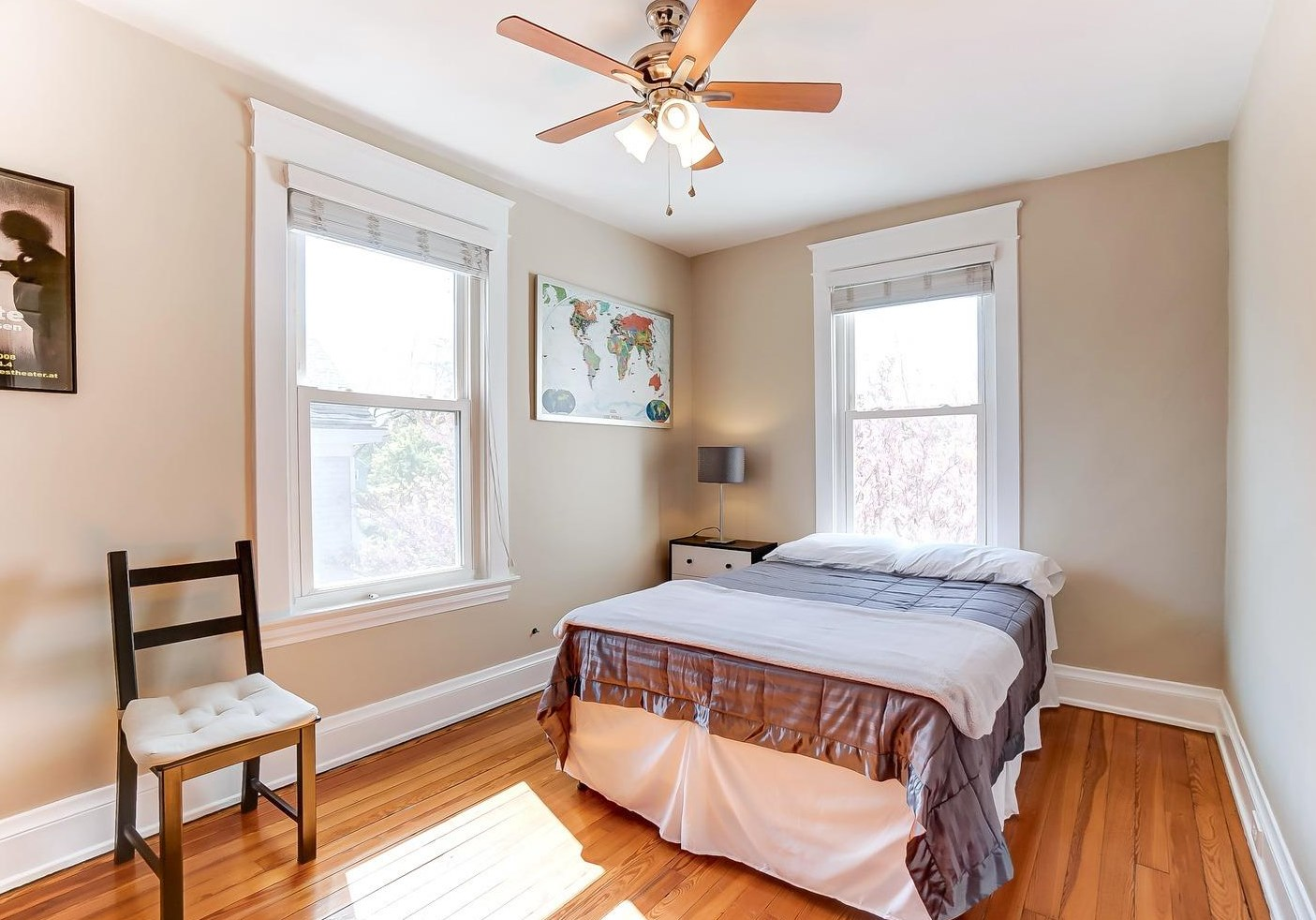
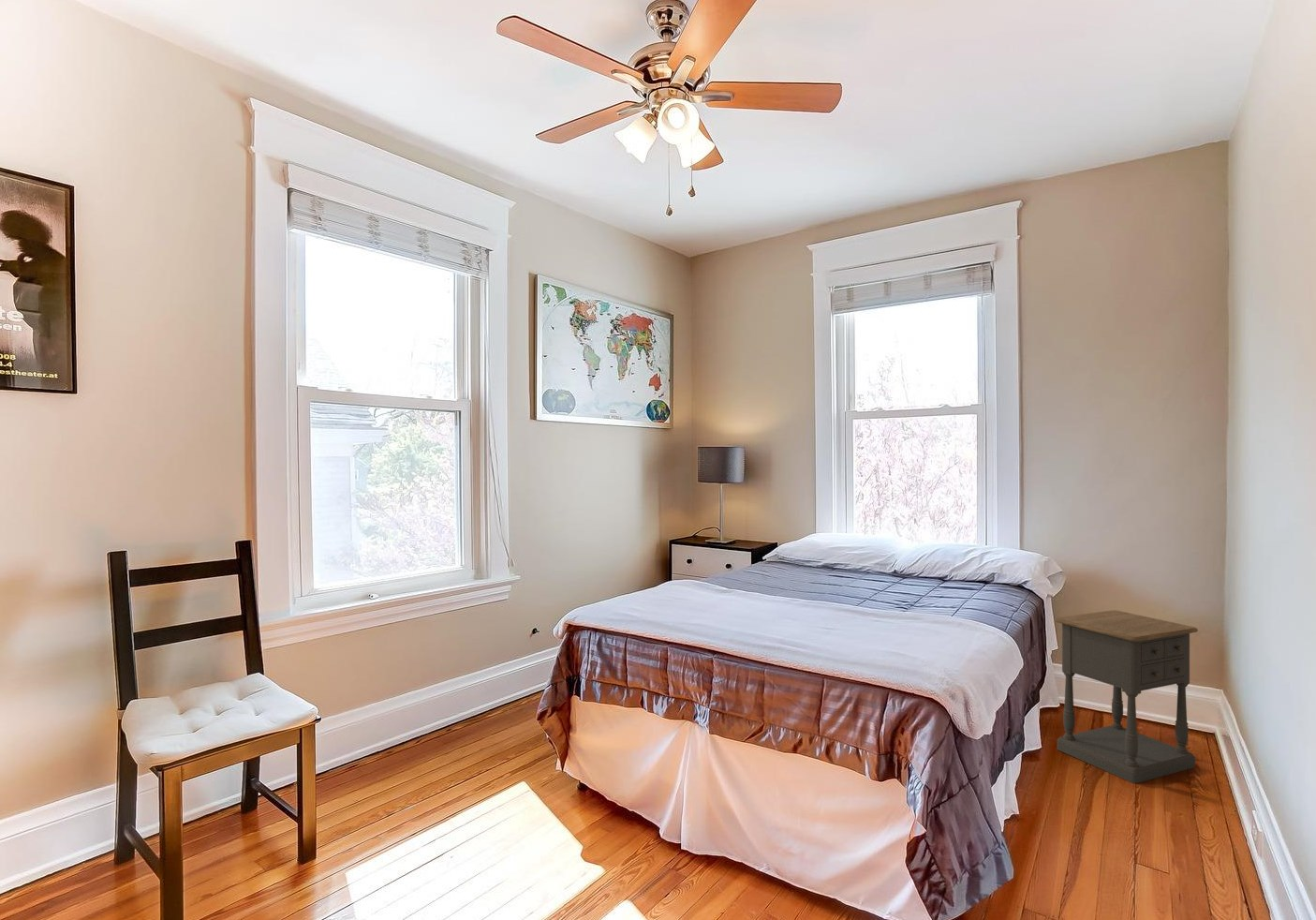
+ nightstand [1054,609,1199,784]
